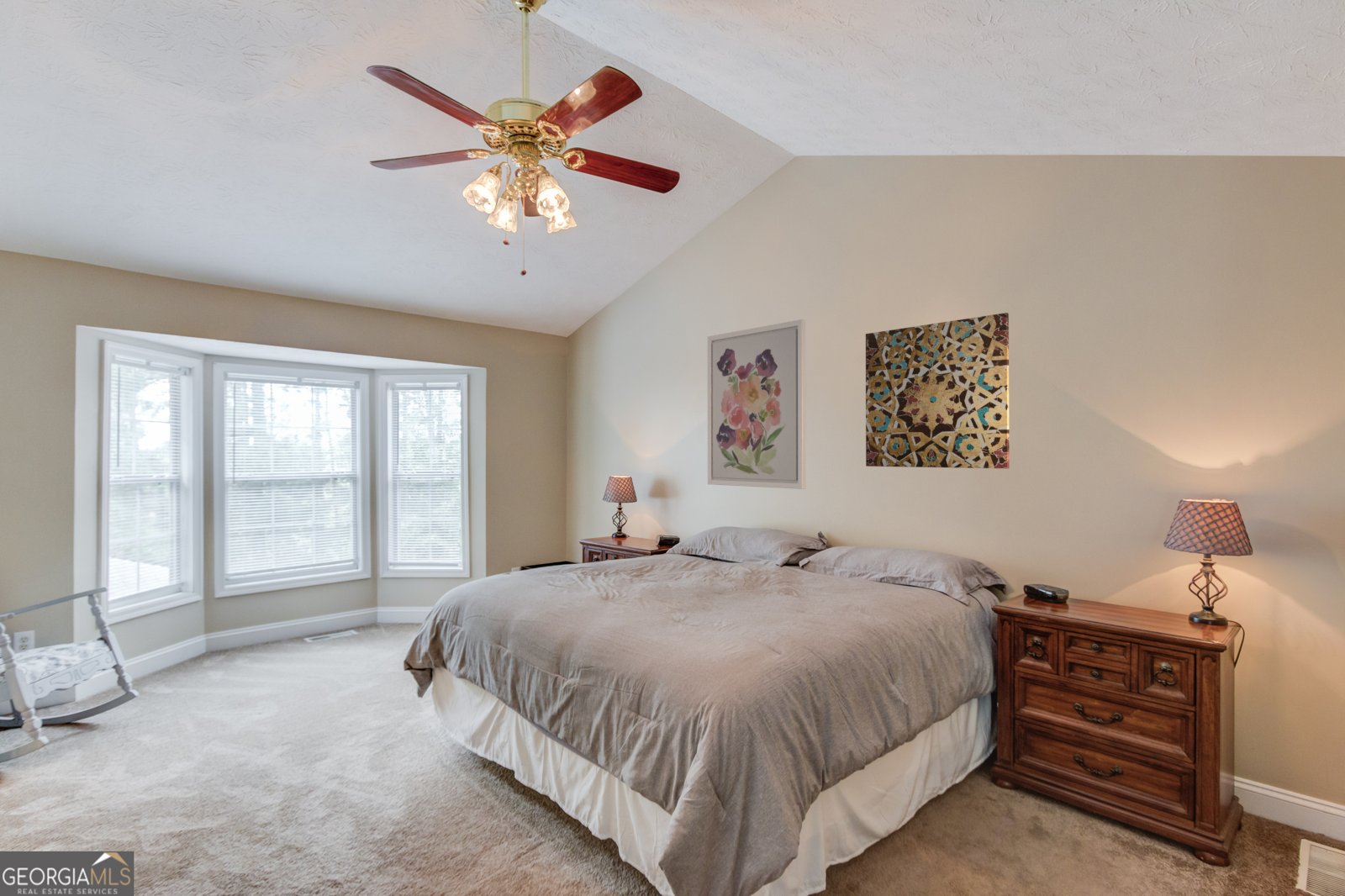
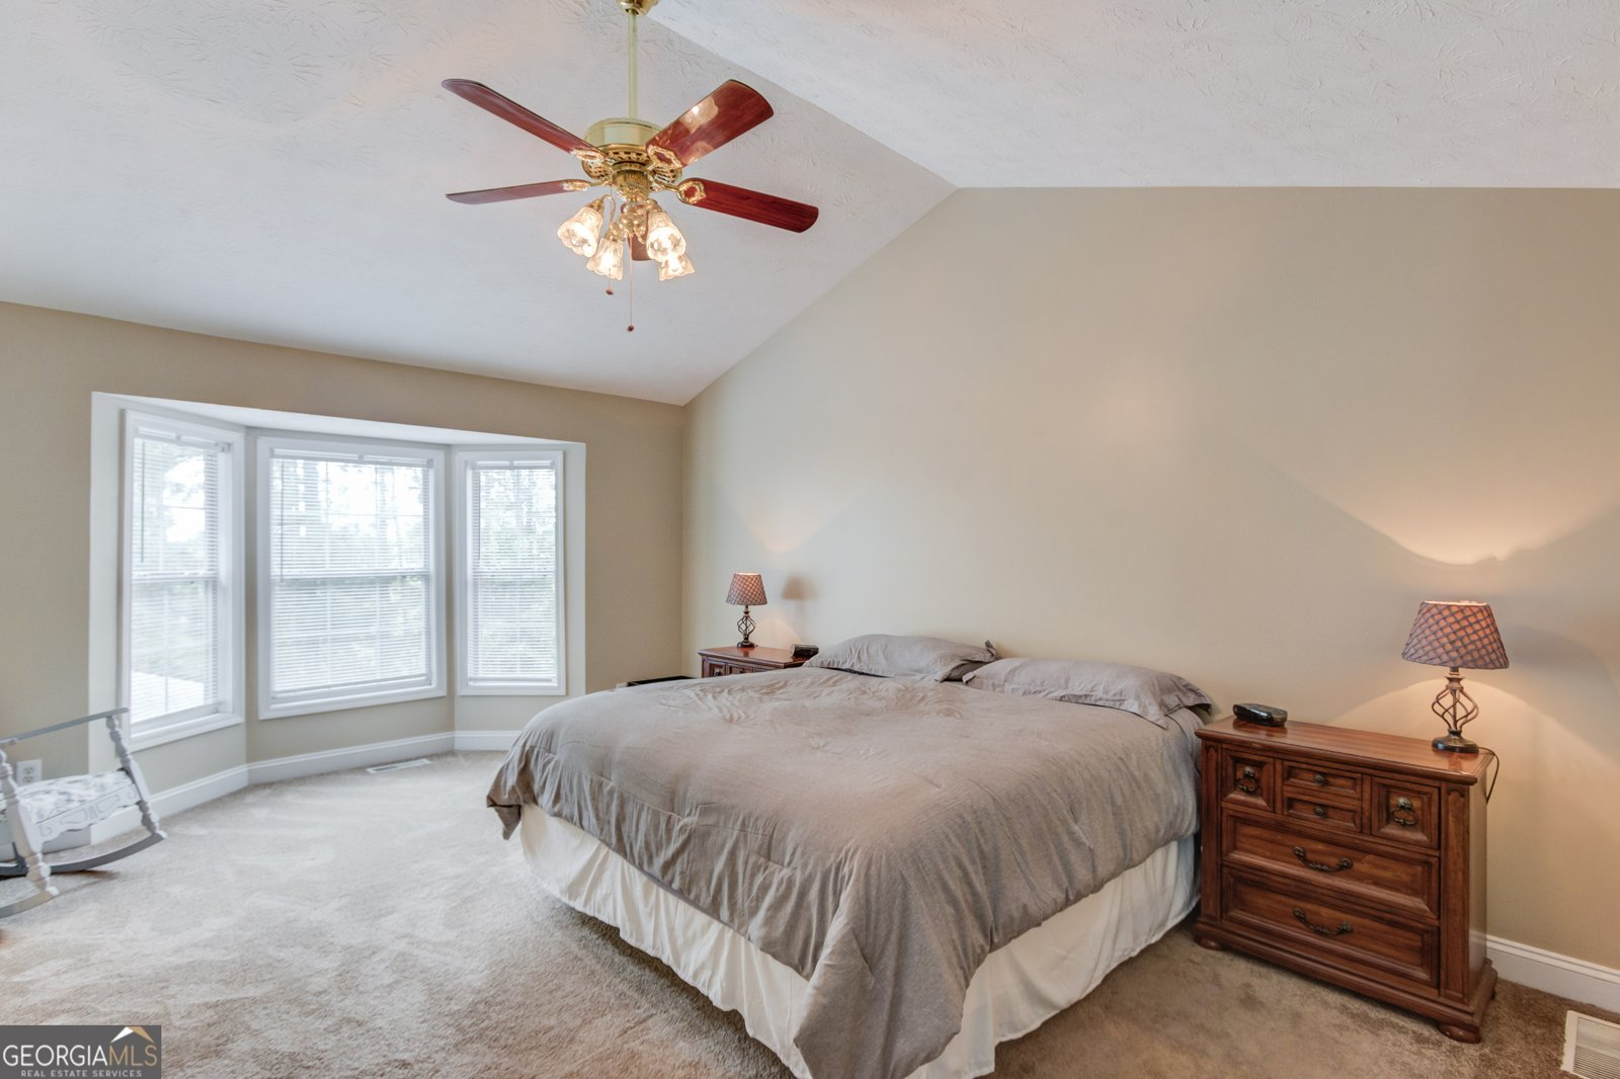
- wall art [865,312,1010,470]
- wall art [707,319,806,490]
